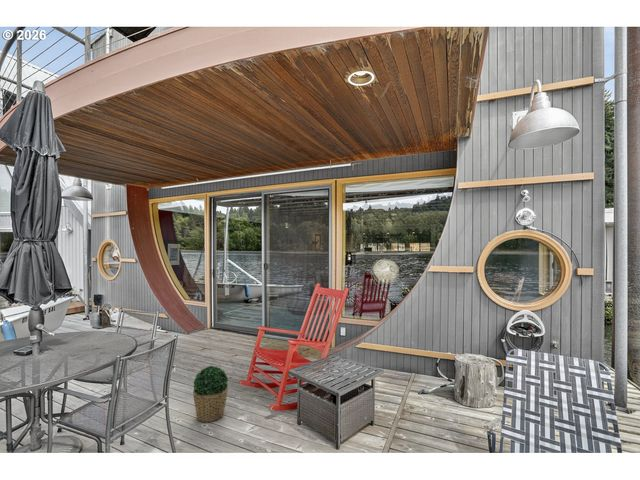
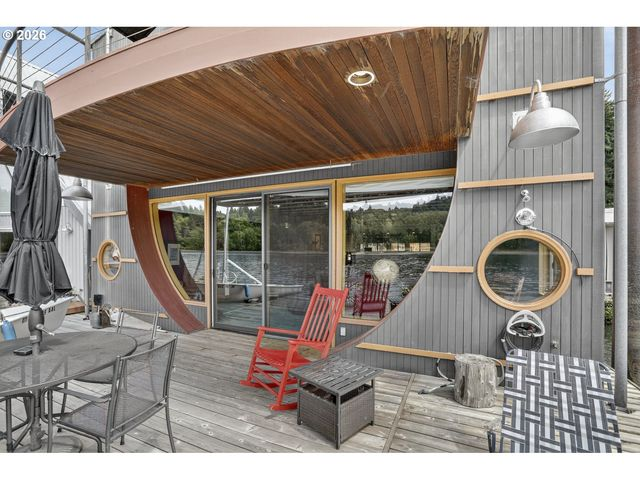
- potted plant [192,365,230,423]
